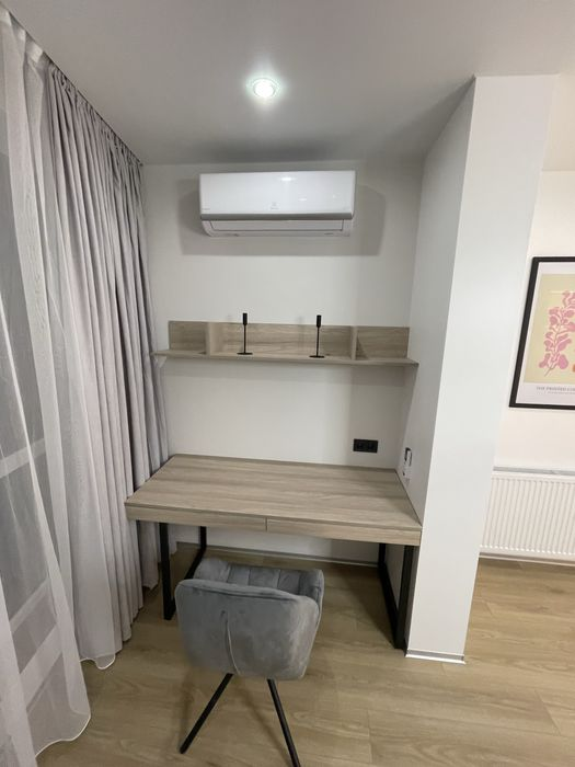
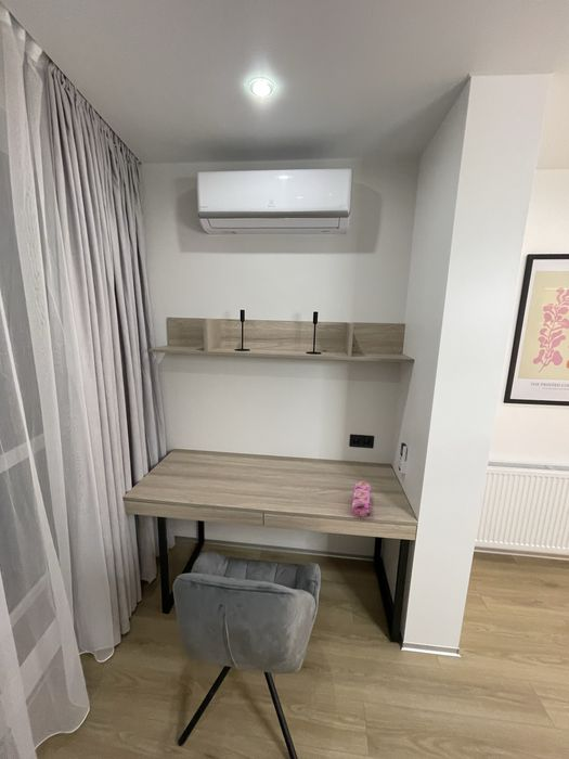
+ pencil case [351,480,373,519]
